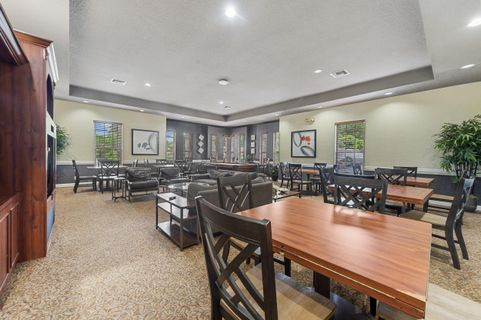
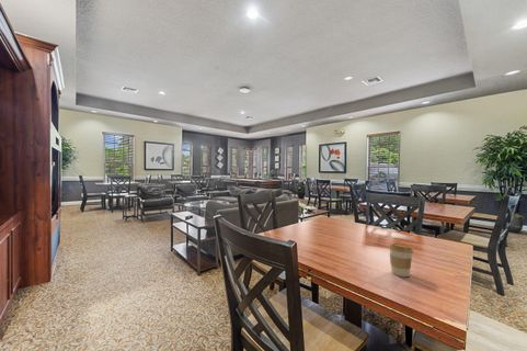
+ coffee cup [388,242,414,278]
